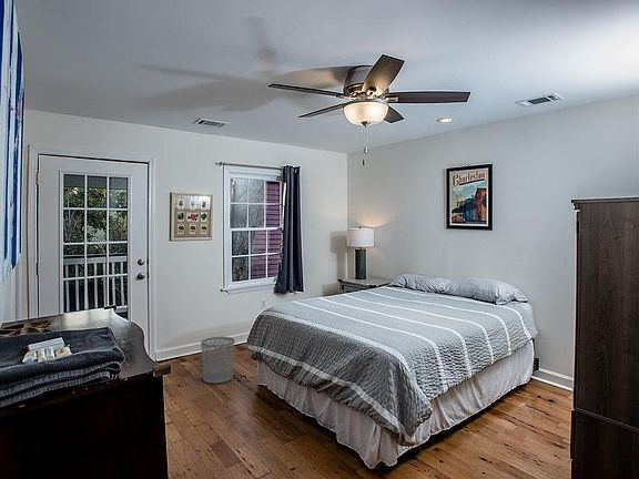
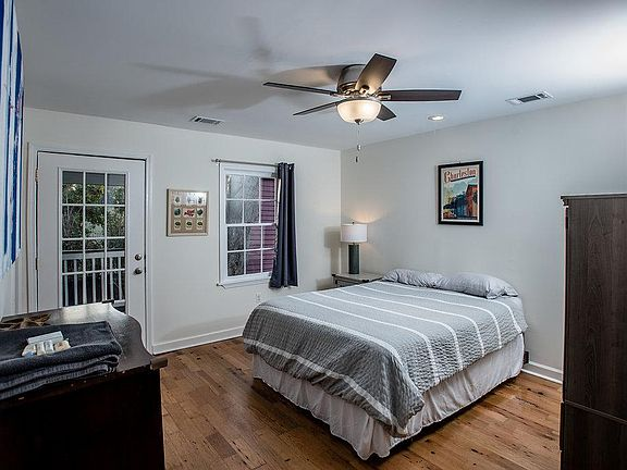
- waste bin [200,336,235,385]
